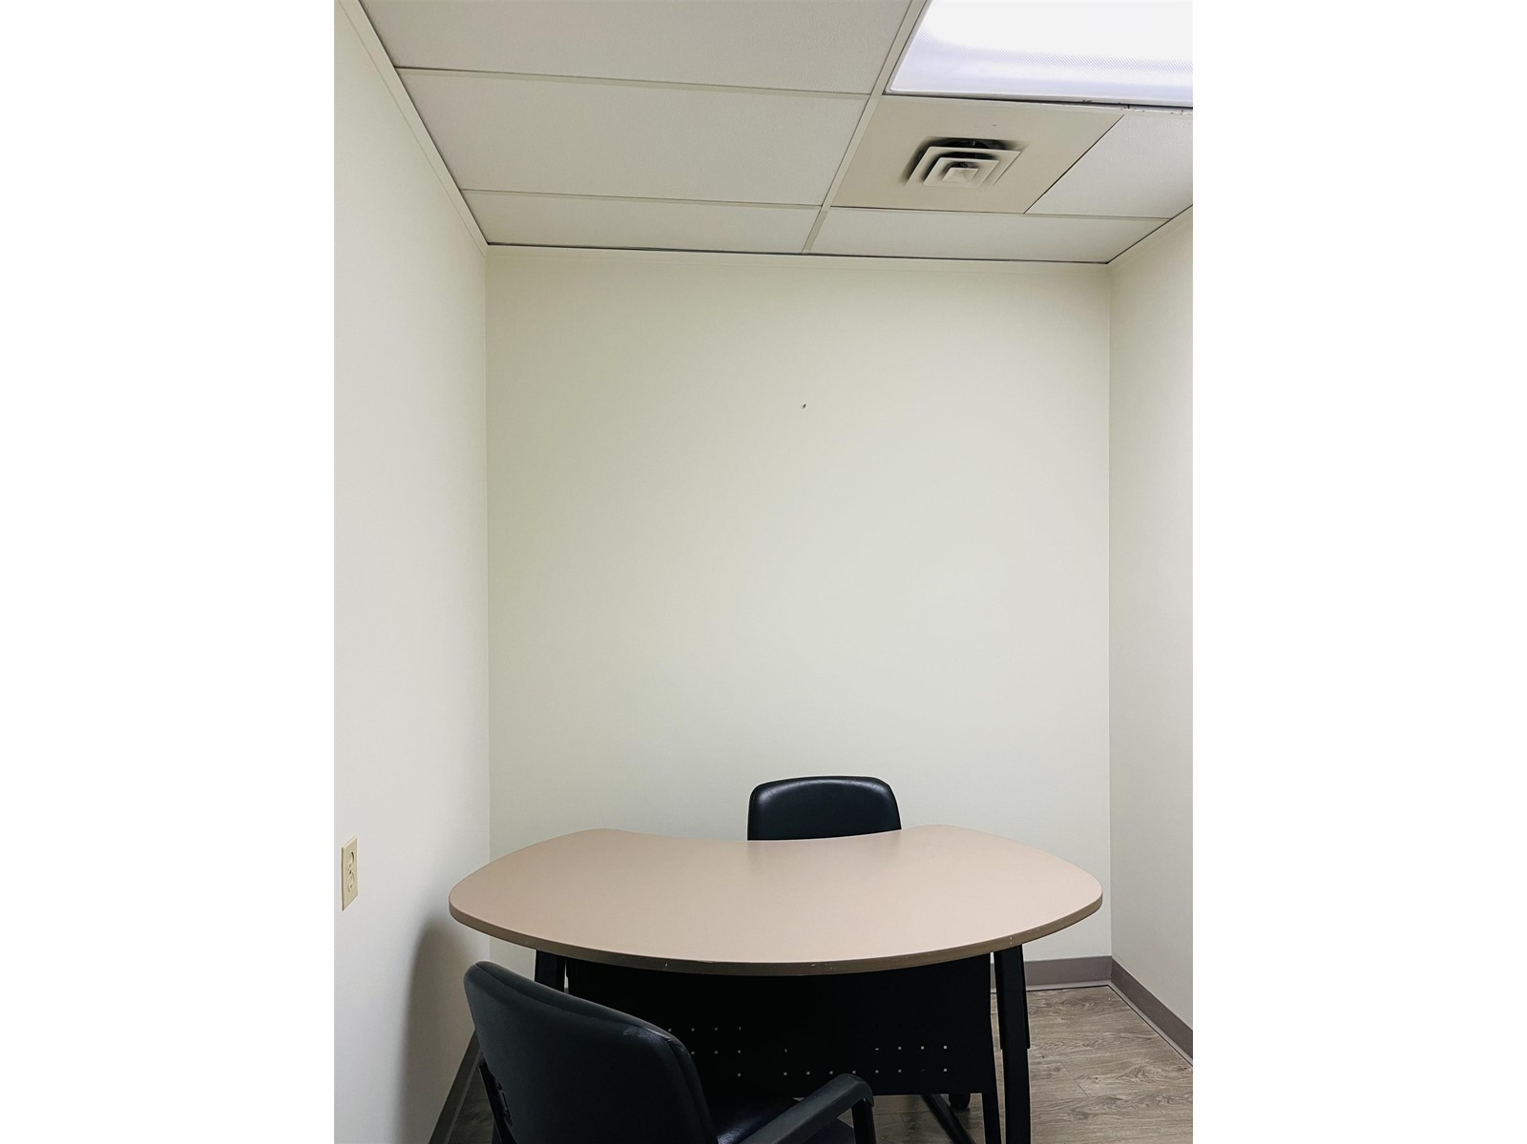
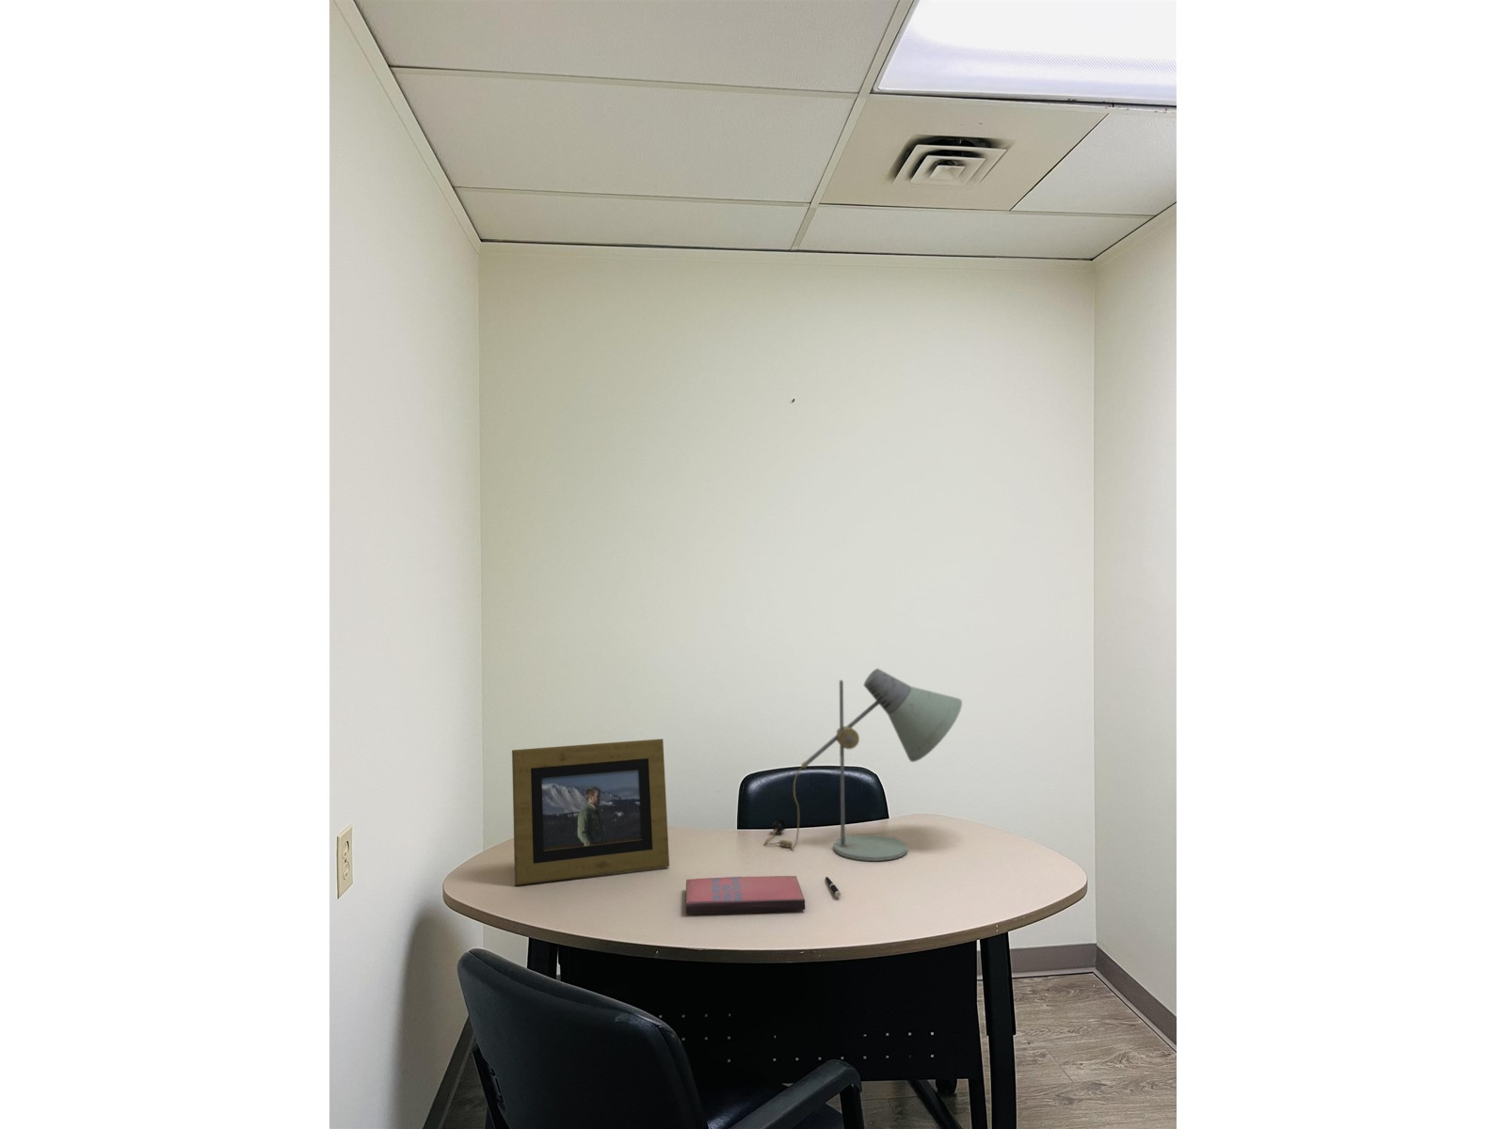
+ desk lamp [764,666,963,862]
+ picture frame [511,738,670,886]
+ pen [824,875,842,899]
+ paperback book [684,875,805,914]
